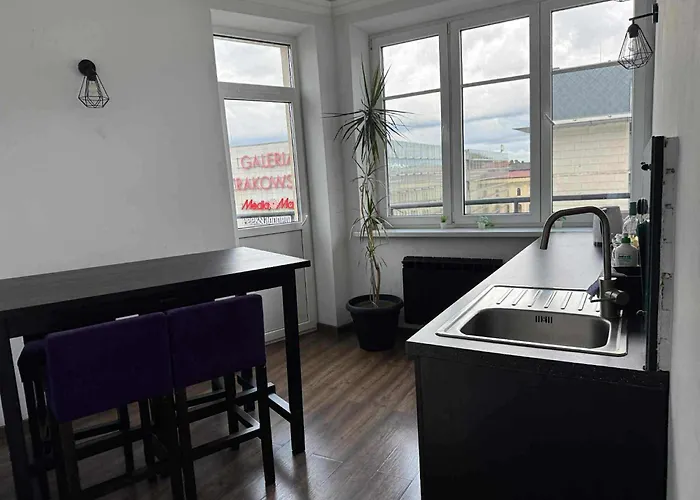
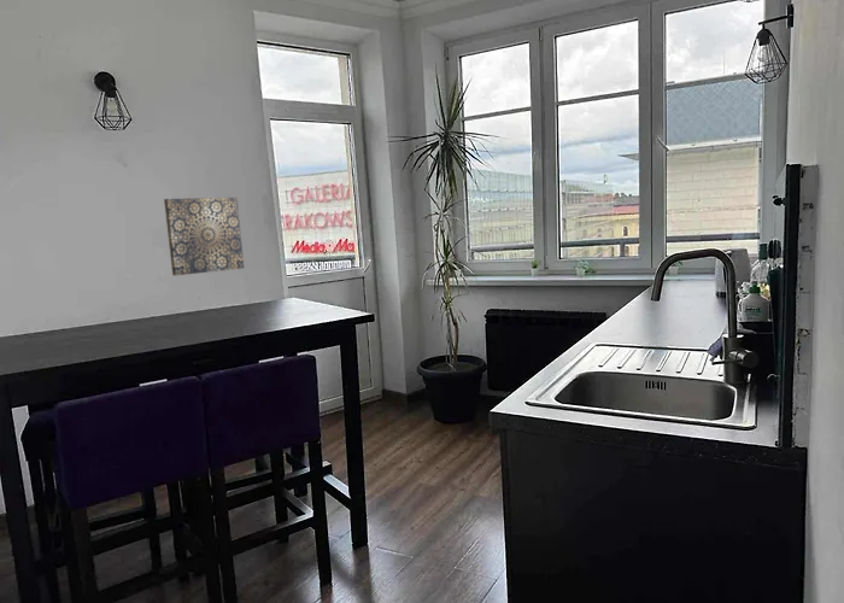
+ wall art [163,197,245,276]
